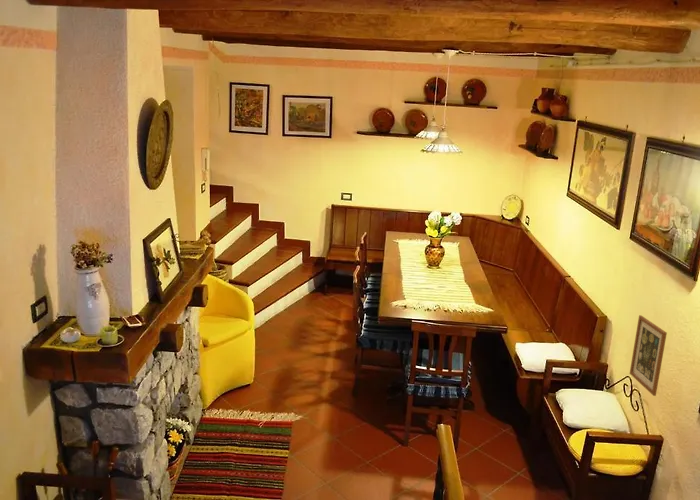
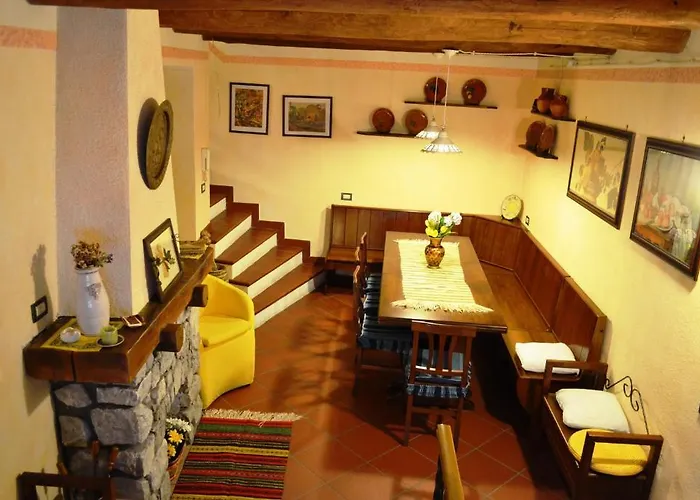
- wall art [629,314,668,397]
